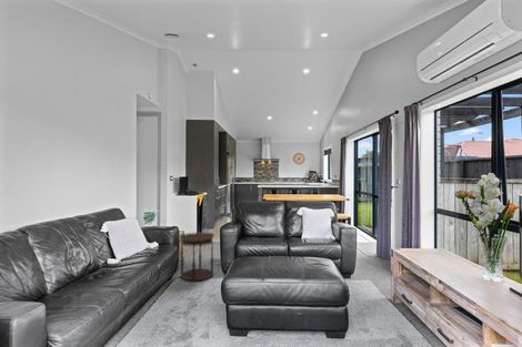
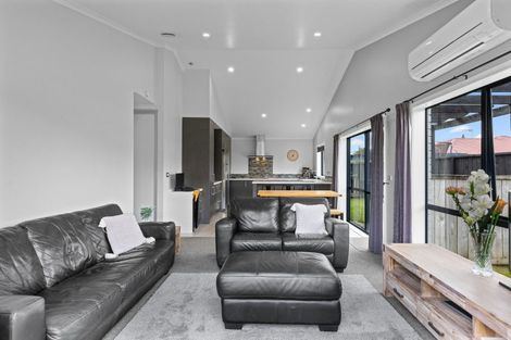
- side table [179,231,215,284]
